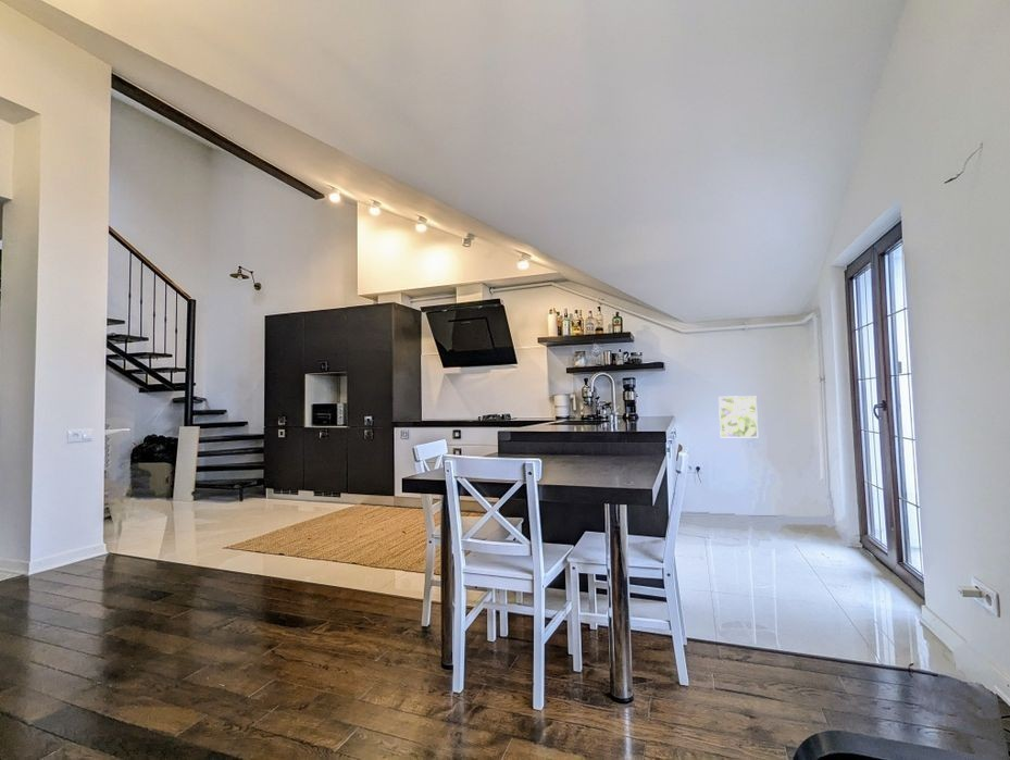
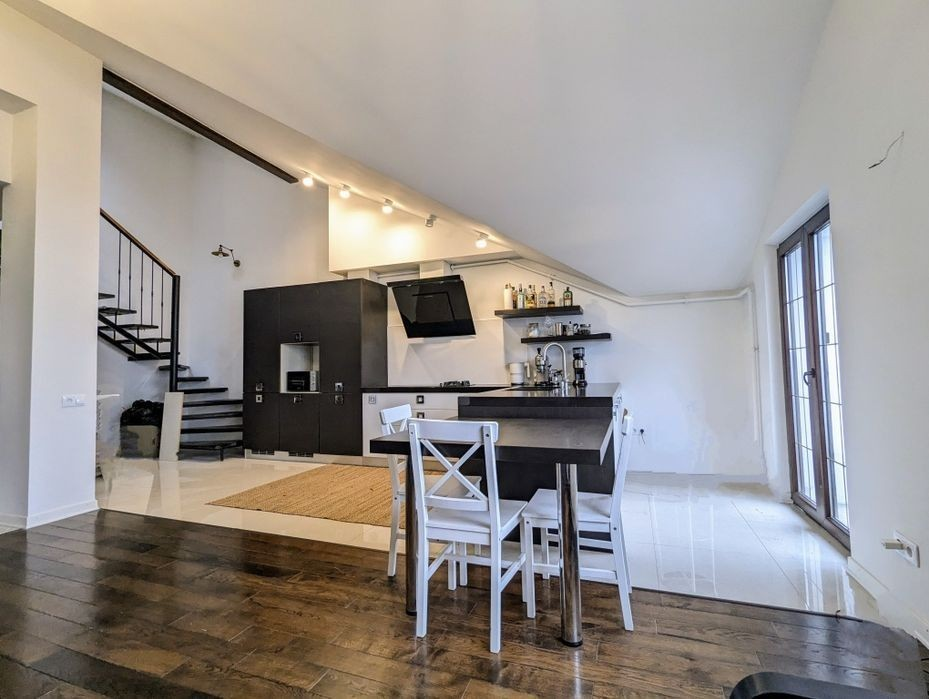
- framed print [718,395,759,438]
